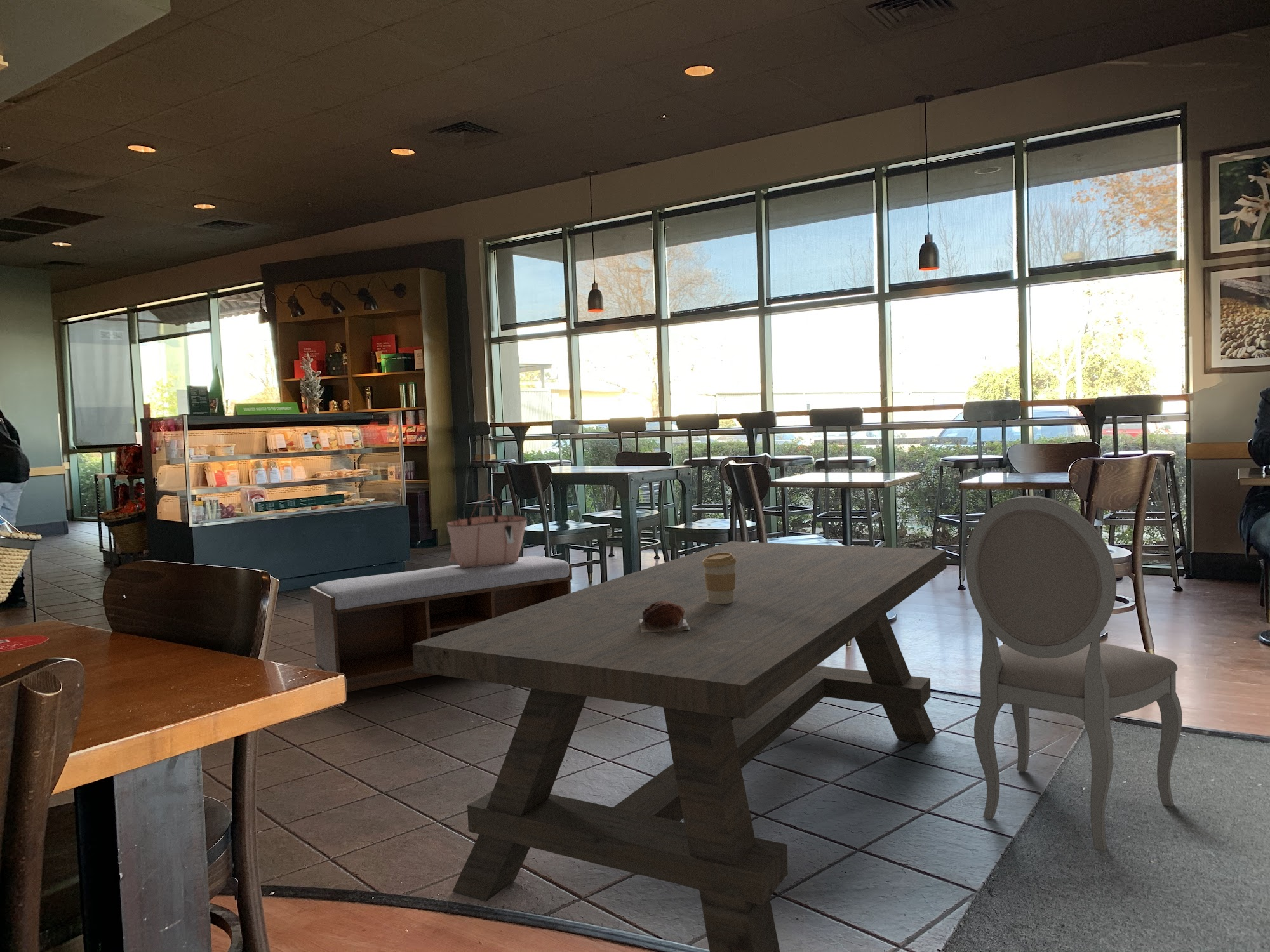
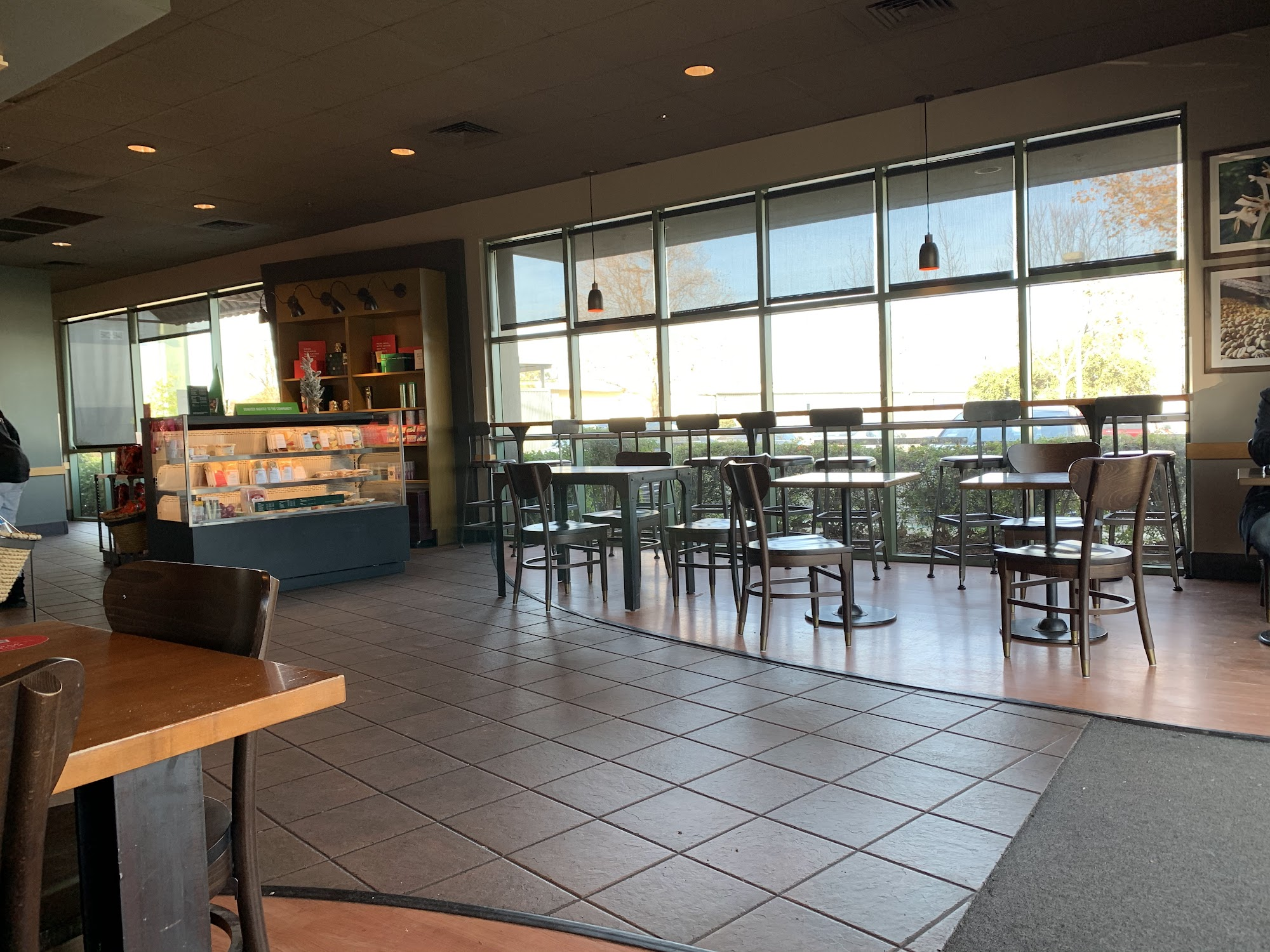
- pastry [639,600,690,633]
- dining chair [965,495,1183,852]
- dining table [412,541,947,952]
- coffee cup [702,552,737,604]
- bench [309,555,573,692]
- tote bag [446,493,528,568]
